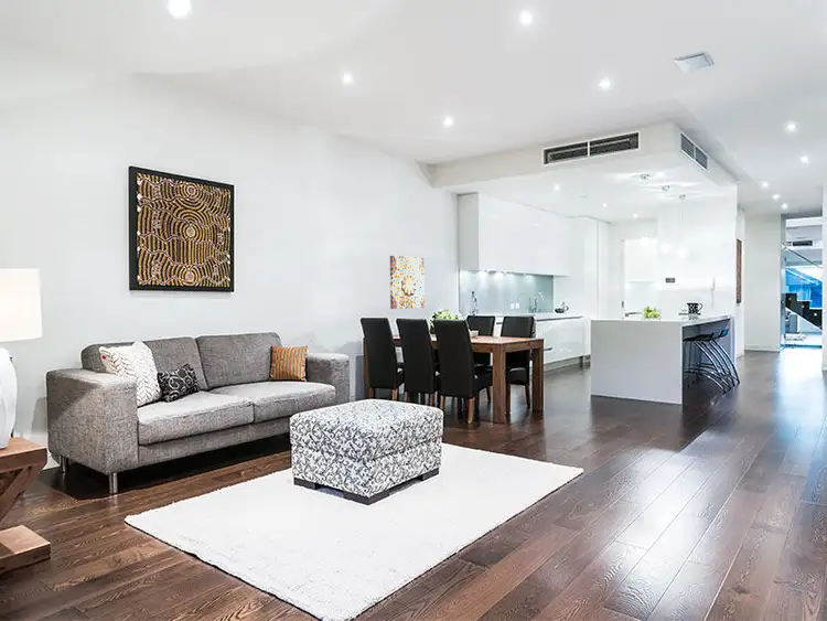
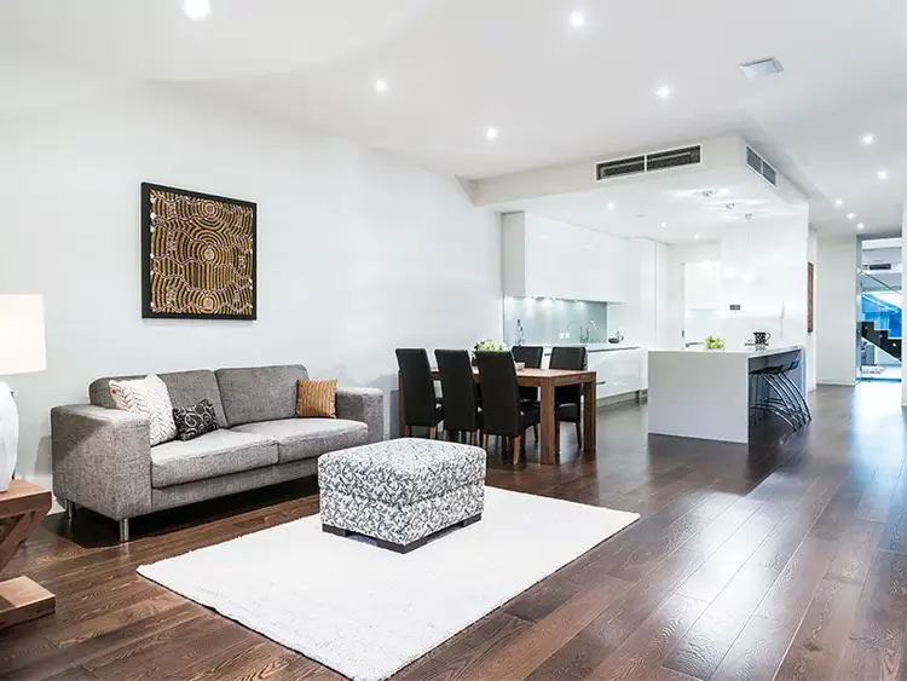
- wall art [389,255,426,310]
